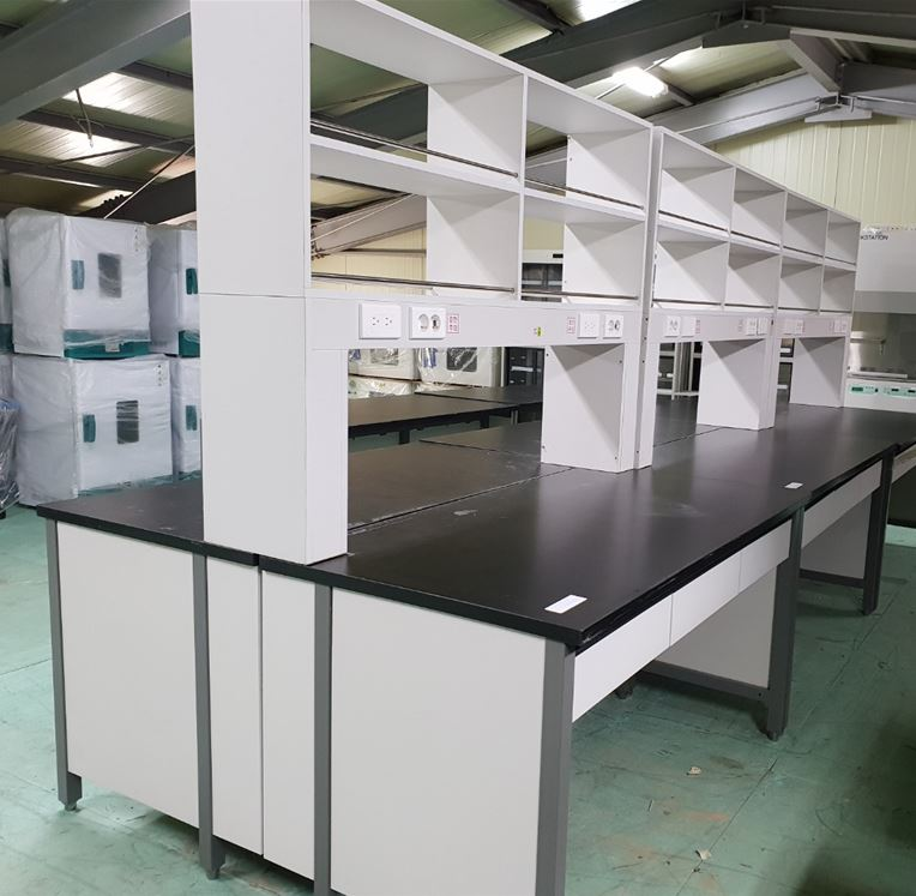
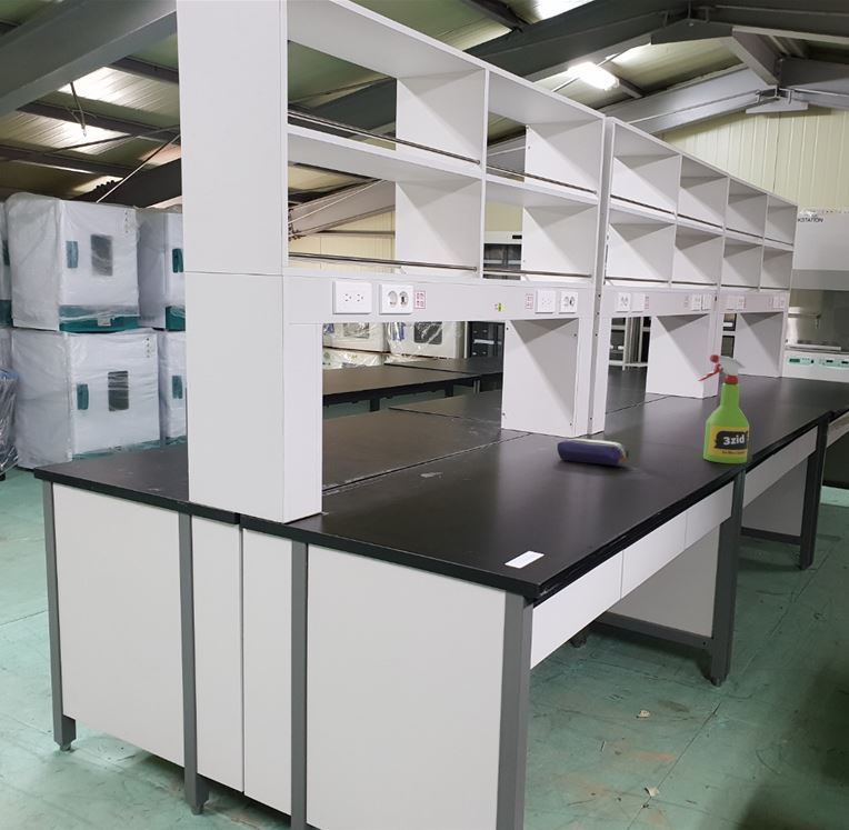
+ pencil case [556,438,630,467]
+ spray bottle [697,353,750,464]
